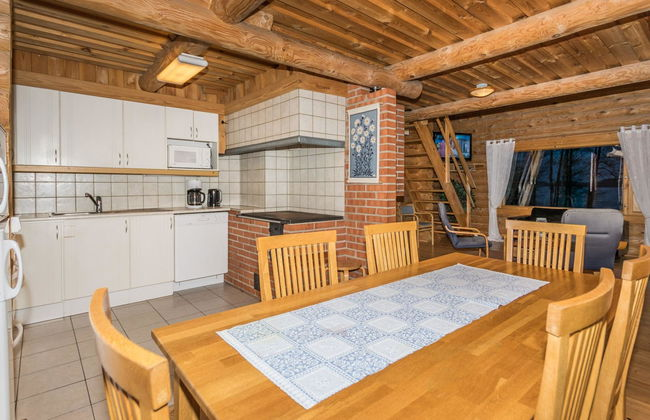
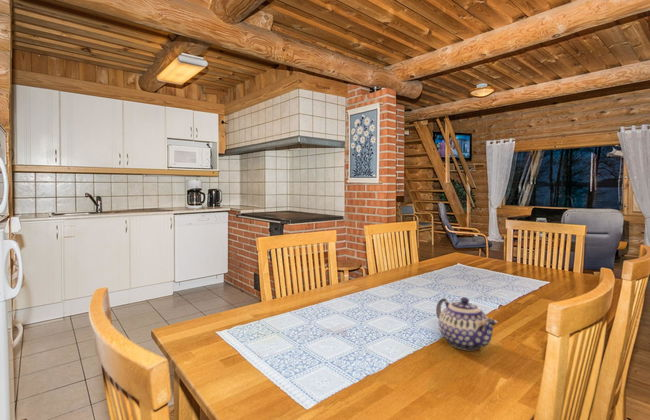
+ teapot [435,296,499,351]
